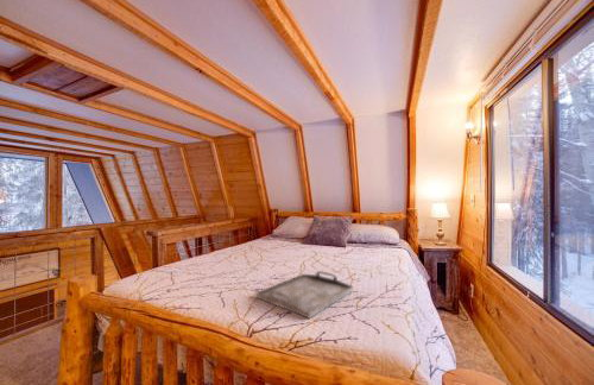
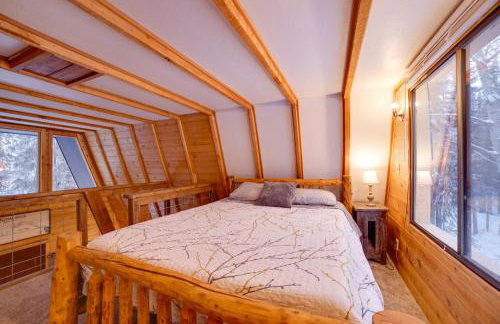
- serving tray [254,270,355,320]
